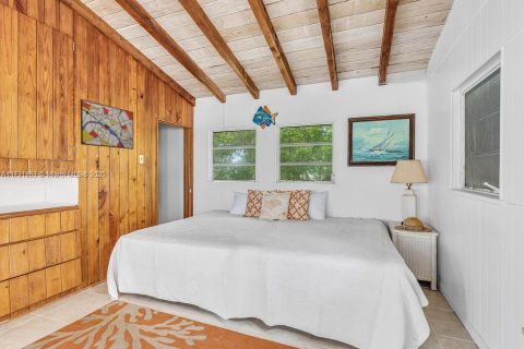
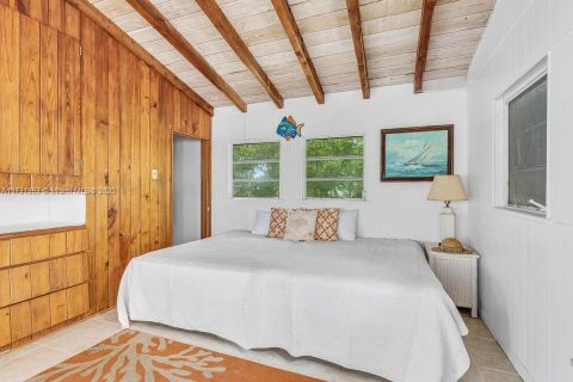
- wall art [80,98,134,151]
